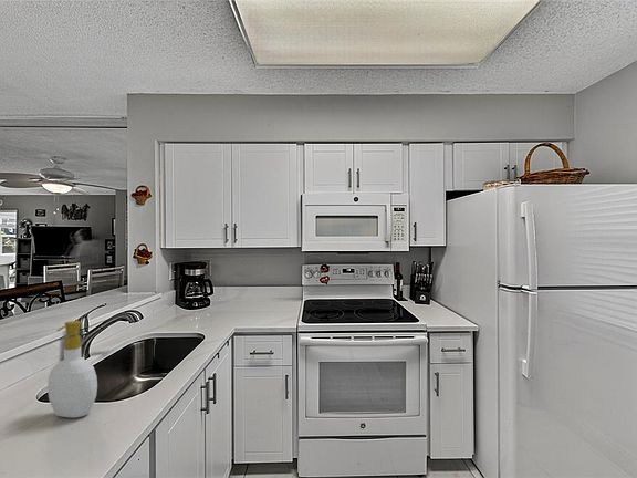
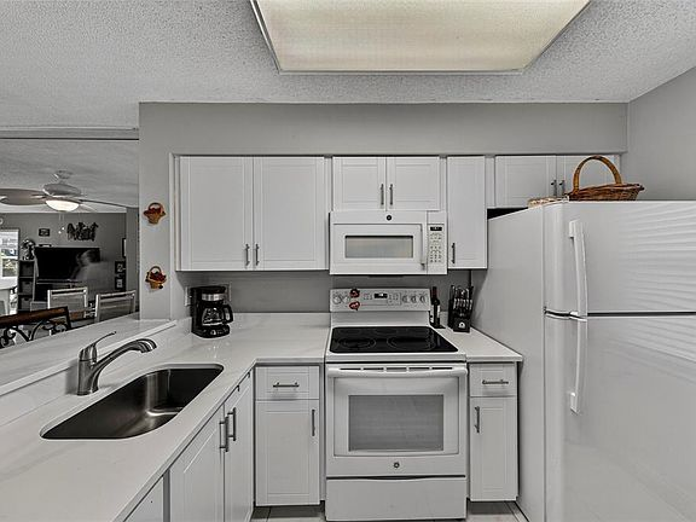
- soap bottle [46,320,98,419]
